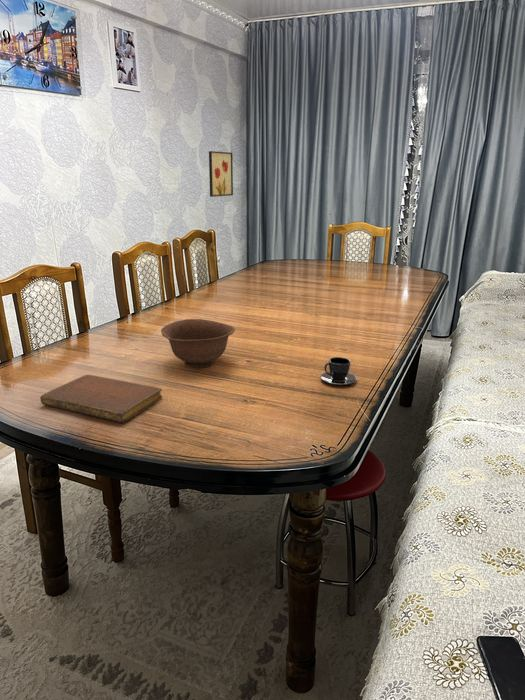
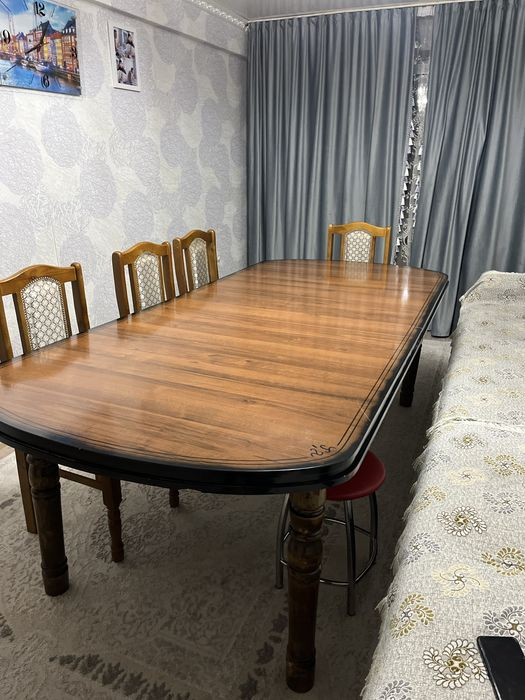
- teacup [320,356,358,386]
- bowl [160,318,236,369]
- notebook [39,374,163,424]
- wall art [208,150,234,198]
